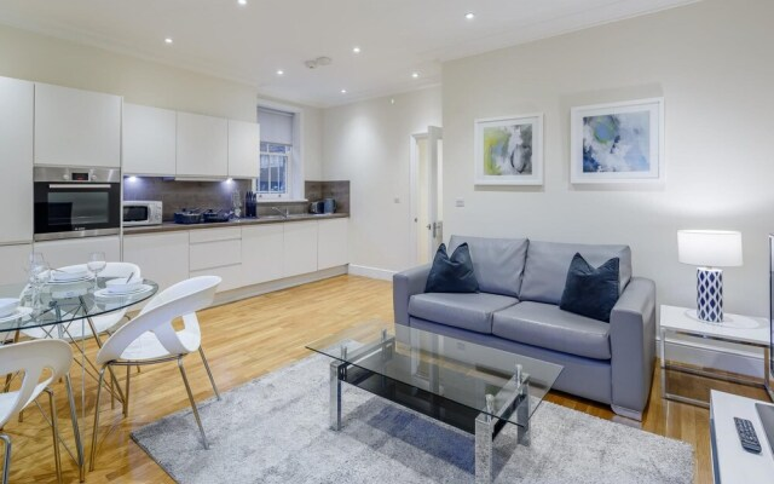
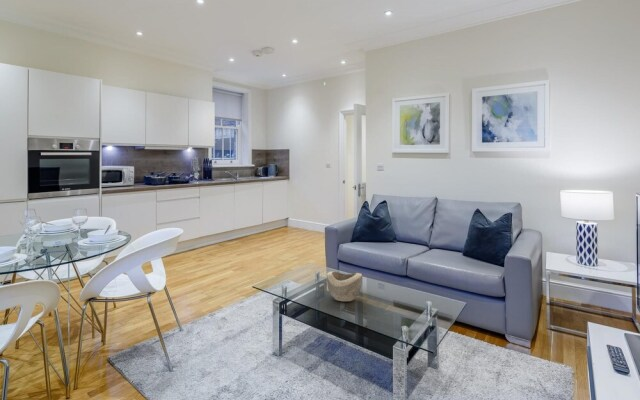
+ decorative bowl [326,270,363,302]
